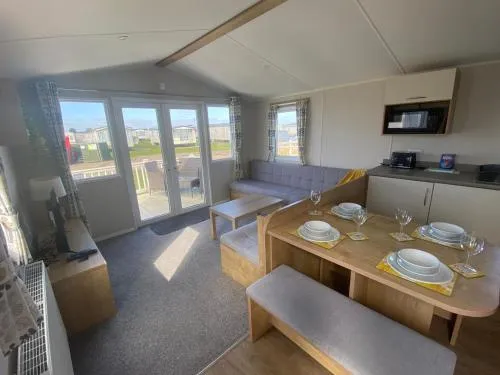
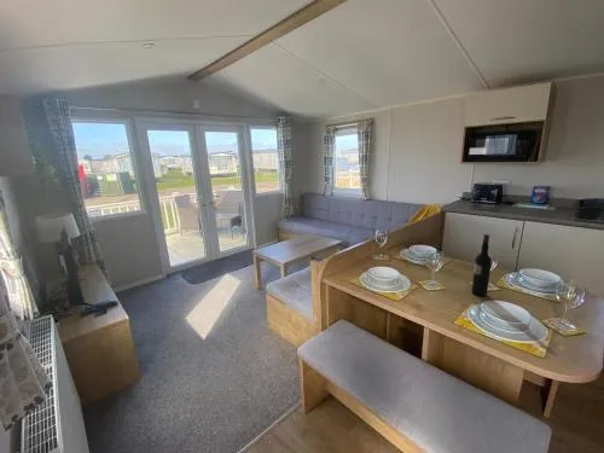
+ wine bottle [470,233,493,297]
